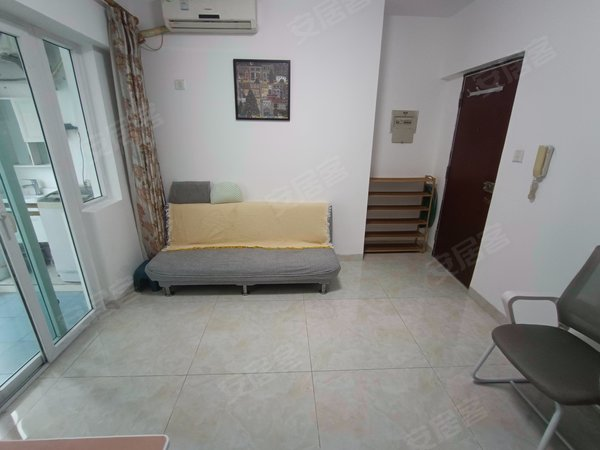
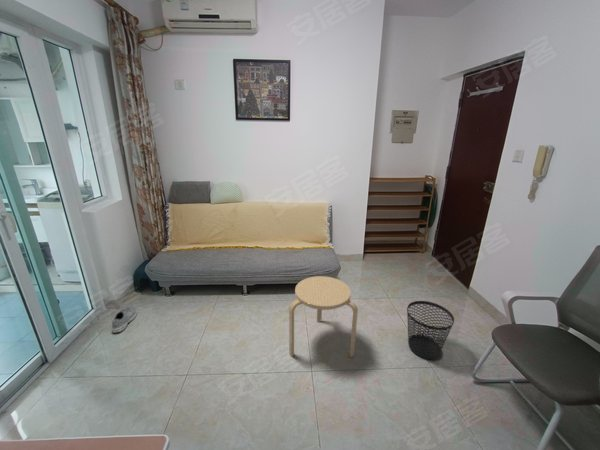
+ wastebasket [406,300,455,360]
+ stool [288,275,359,359]
+ sneaker [111,304,137,334]
